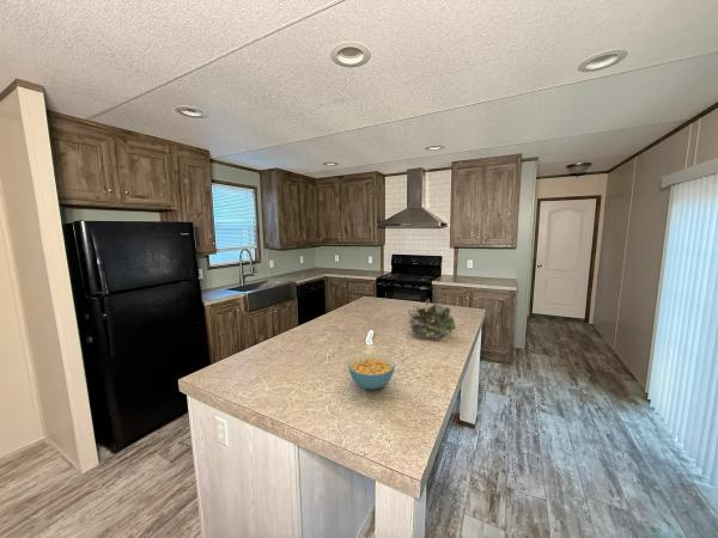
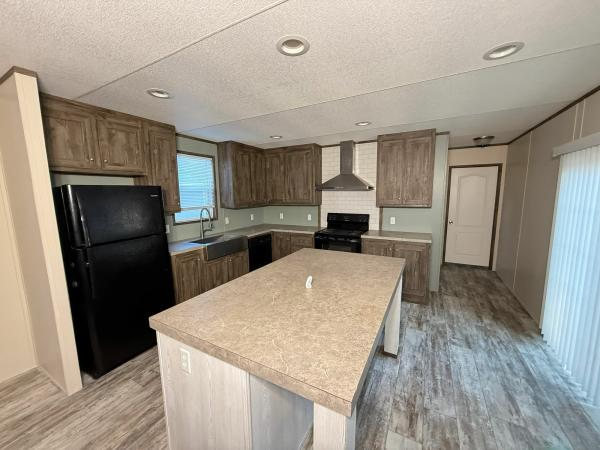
- plant [407,296,457,340]
- cereal bowl [347,353,396,391]
